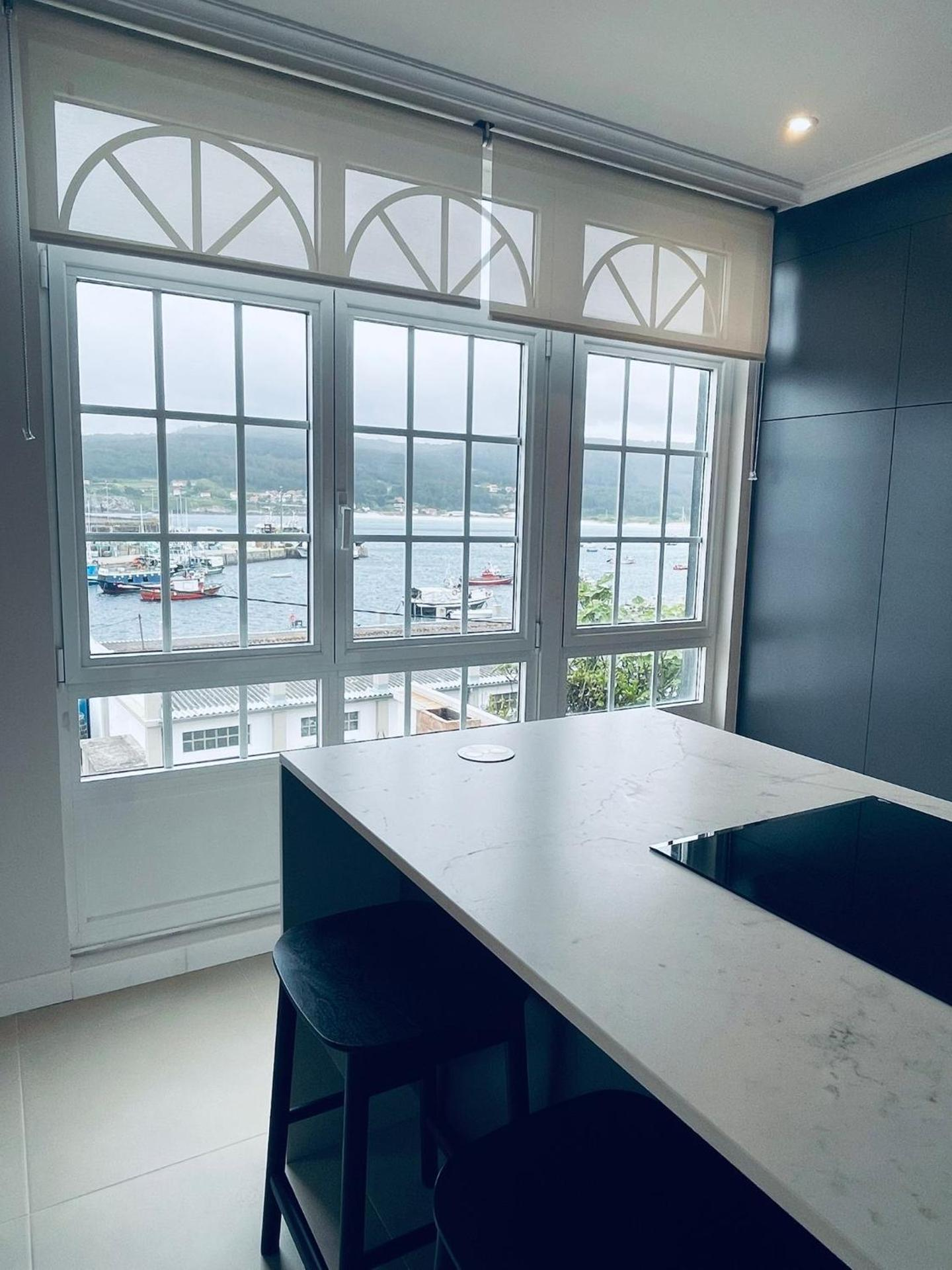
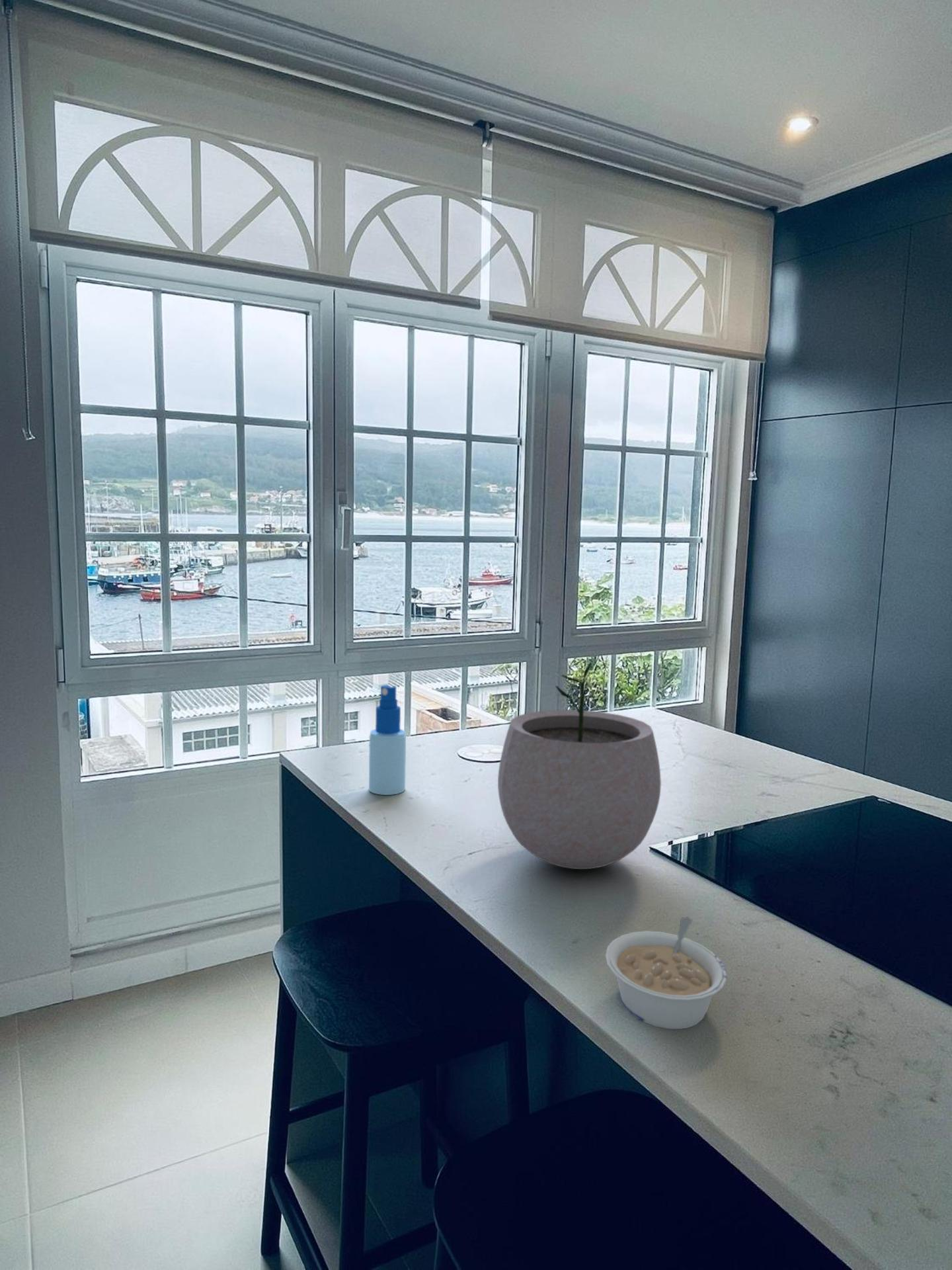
+ spray bottle [368,685,407,796]
+ legume [605,916,727,1030]
+ plant pot [497,661,662,870]
